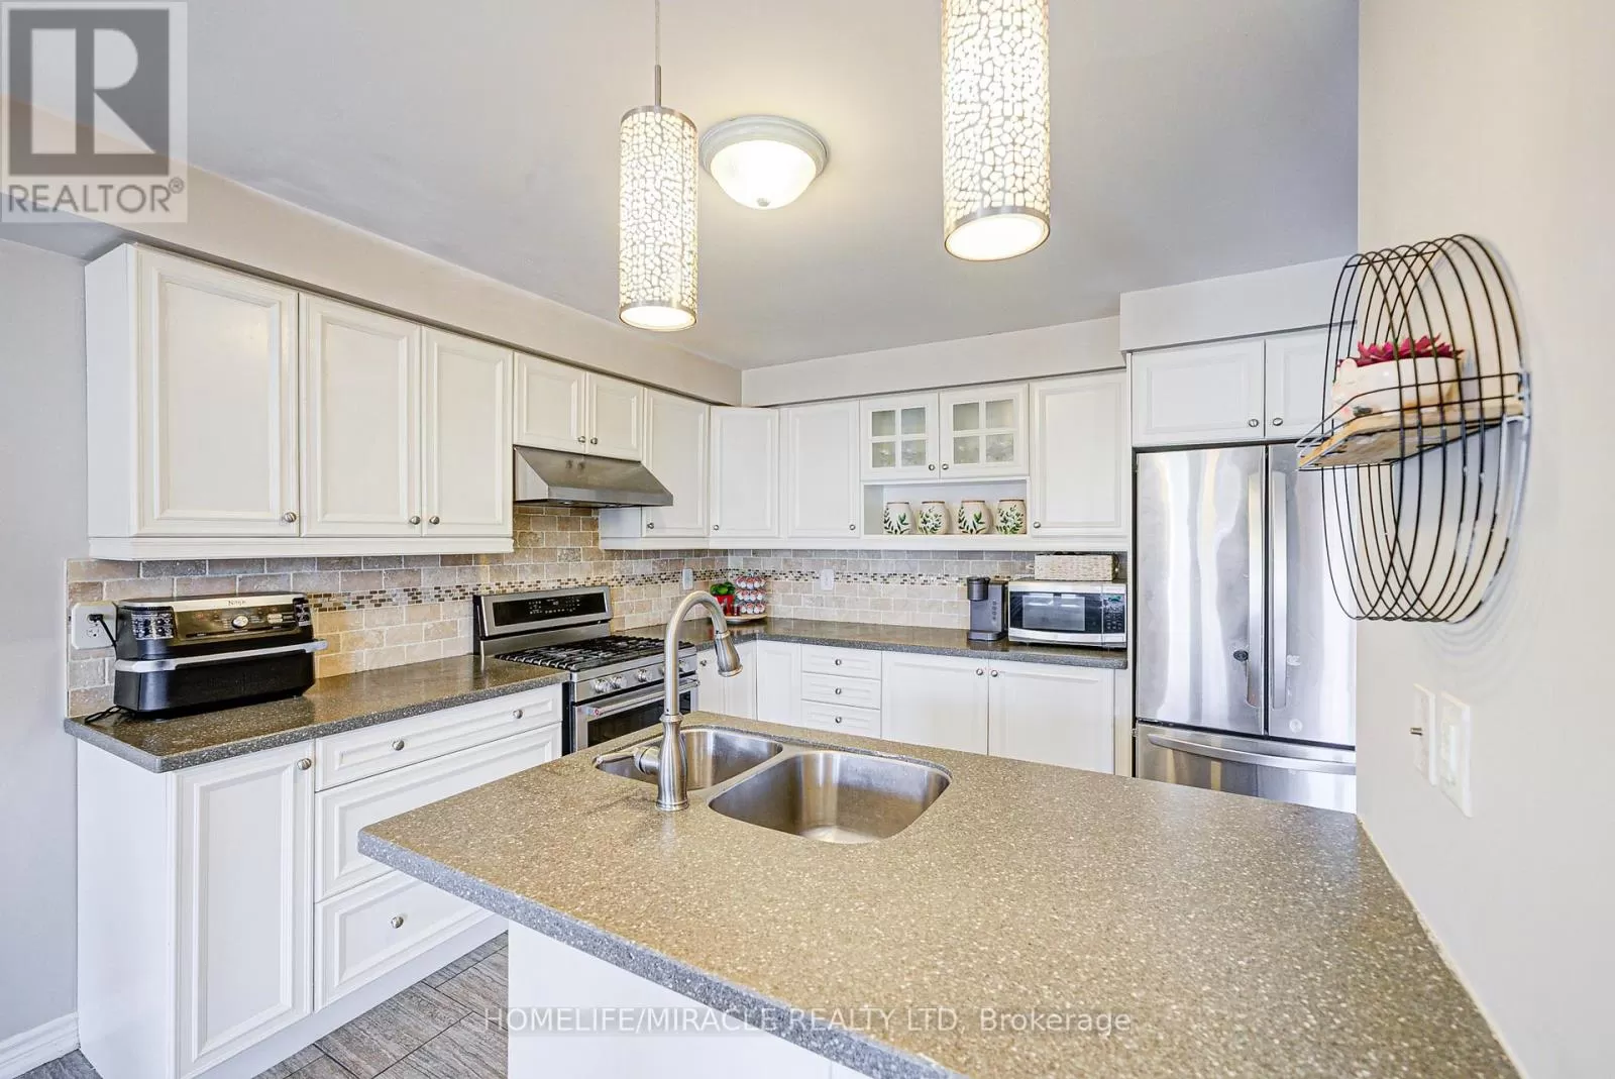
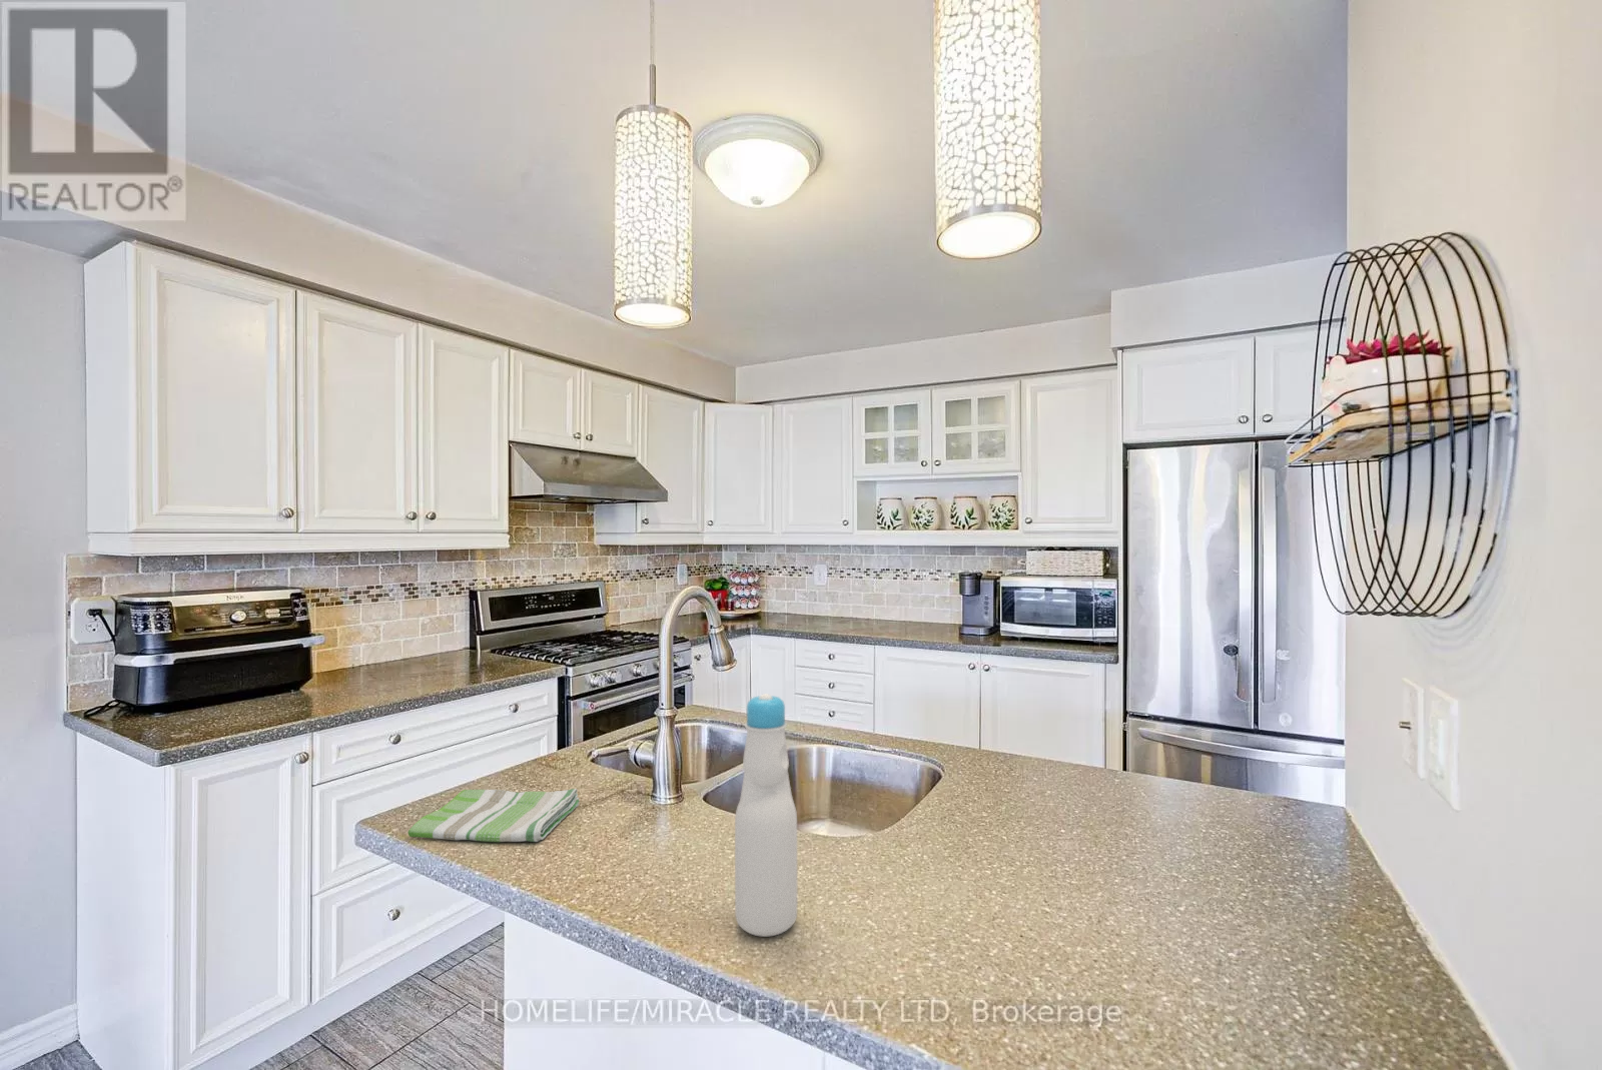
+ bottle [734,693,798,937]
+ dish towel [406,788,579,843]
